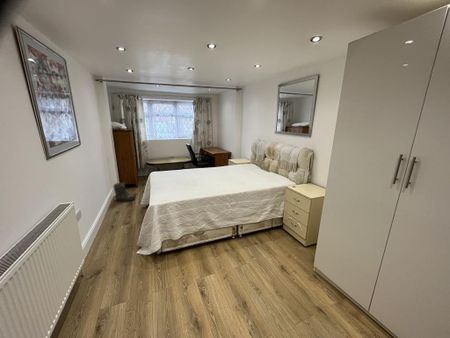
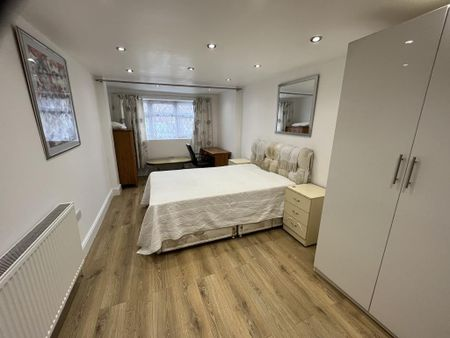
- boots [113,182,137,202]
